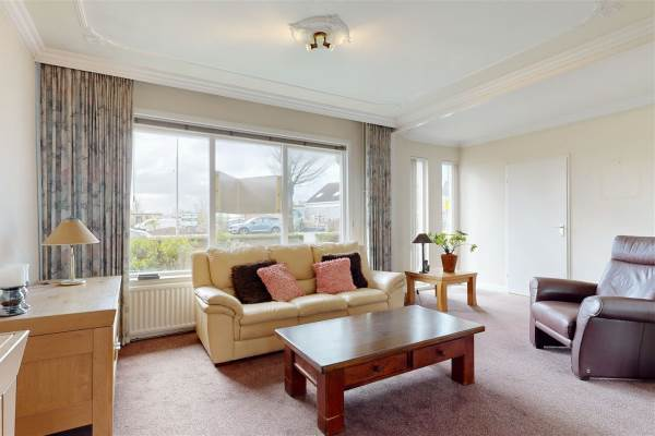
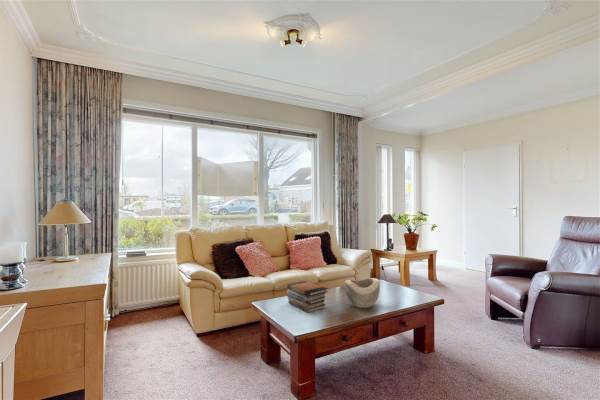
+ decorative bowl [344,277,381,309]
+ book stack [286,280,329,314]
